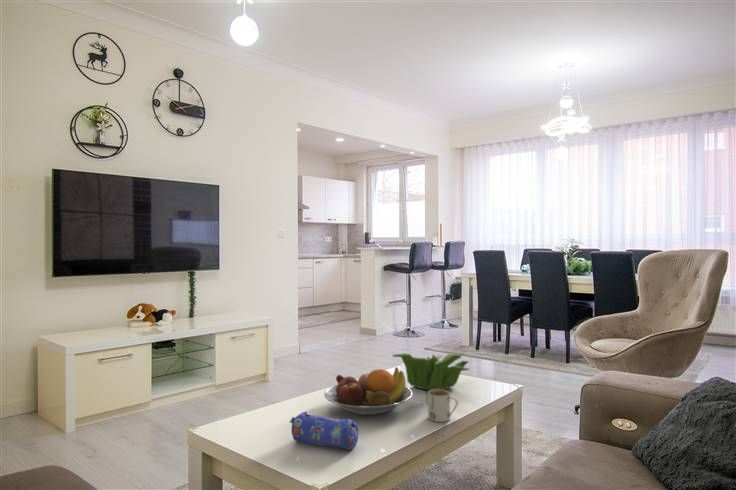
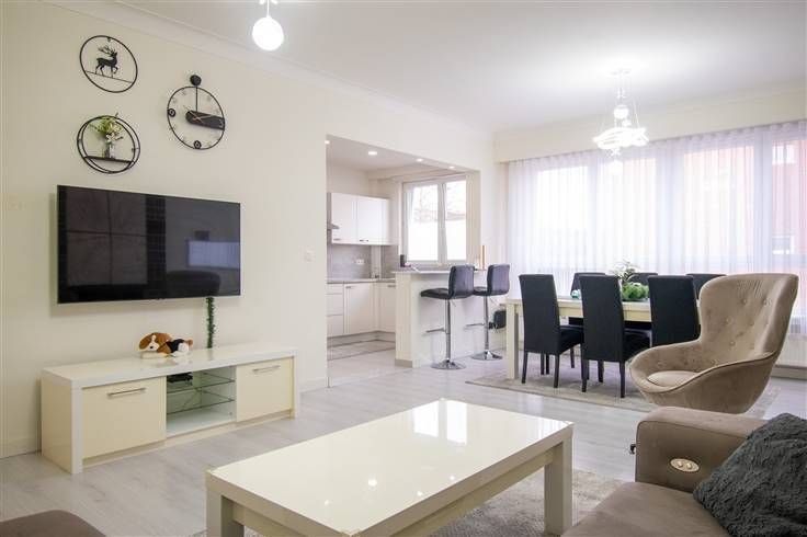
- mug [427,389,459,423]
- fruit bowl [323,366,414,416]
- pencil case [289,410,359,451]
- plant [391,352,471,391]
